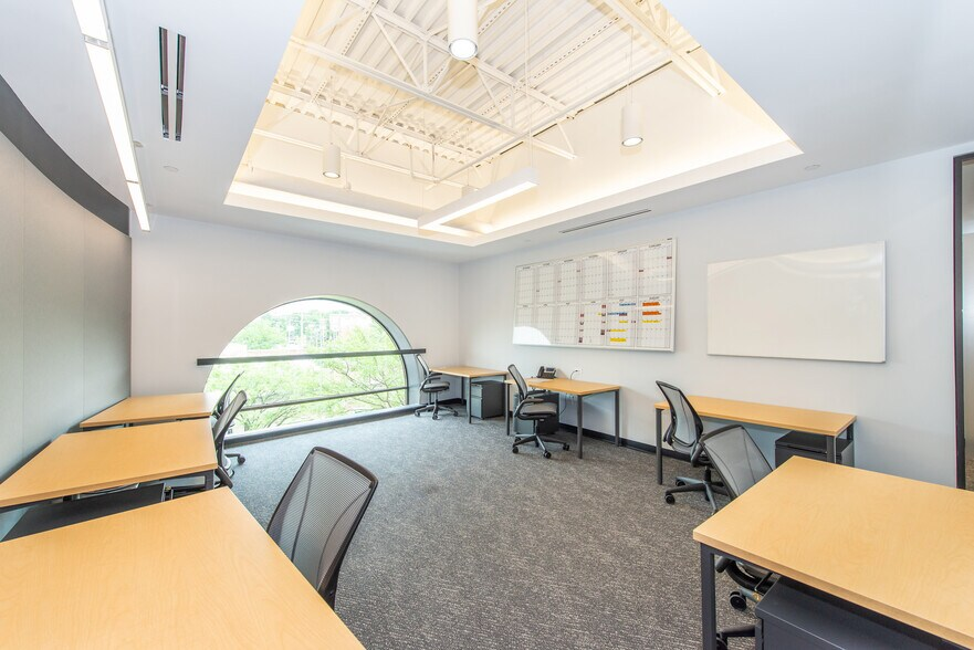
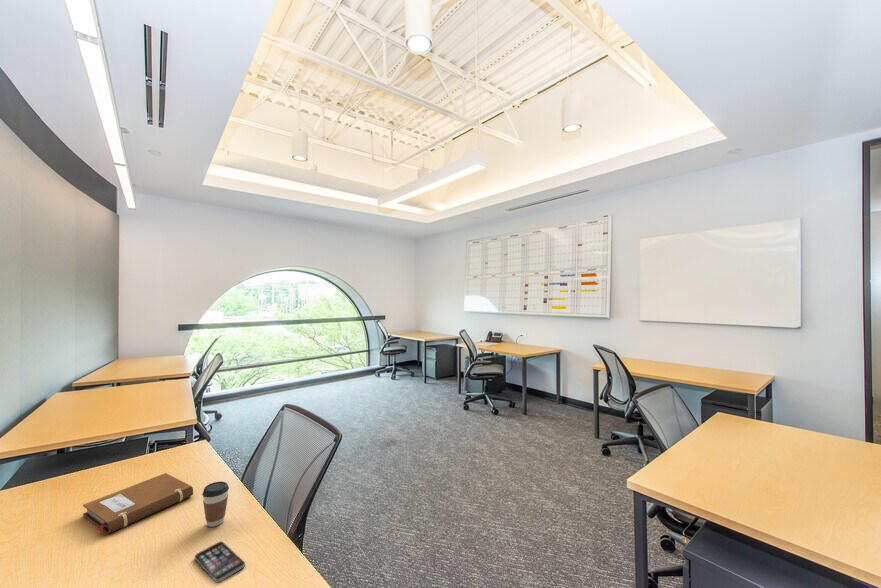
+ smartphone [194,541,246,584]
+ notebook [82,472,194,535]
+ coffee cup [201,481,230,528]
